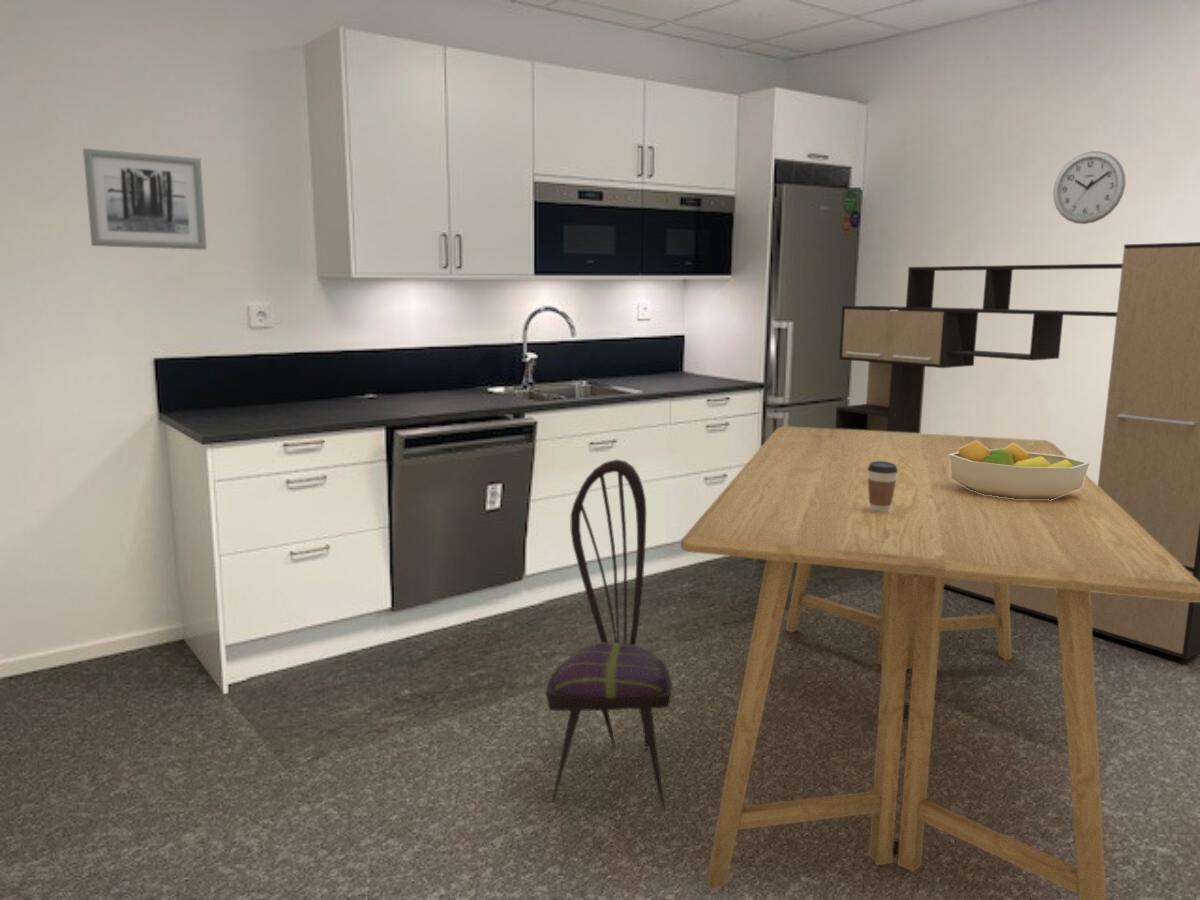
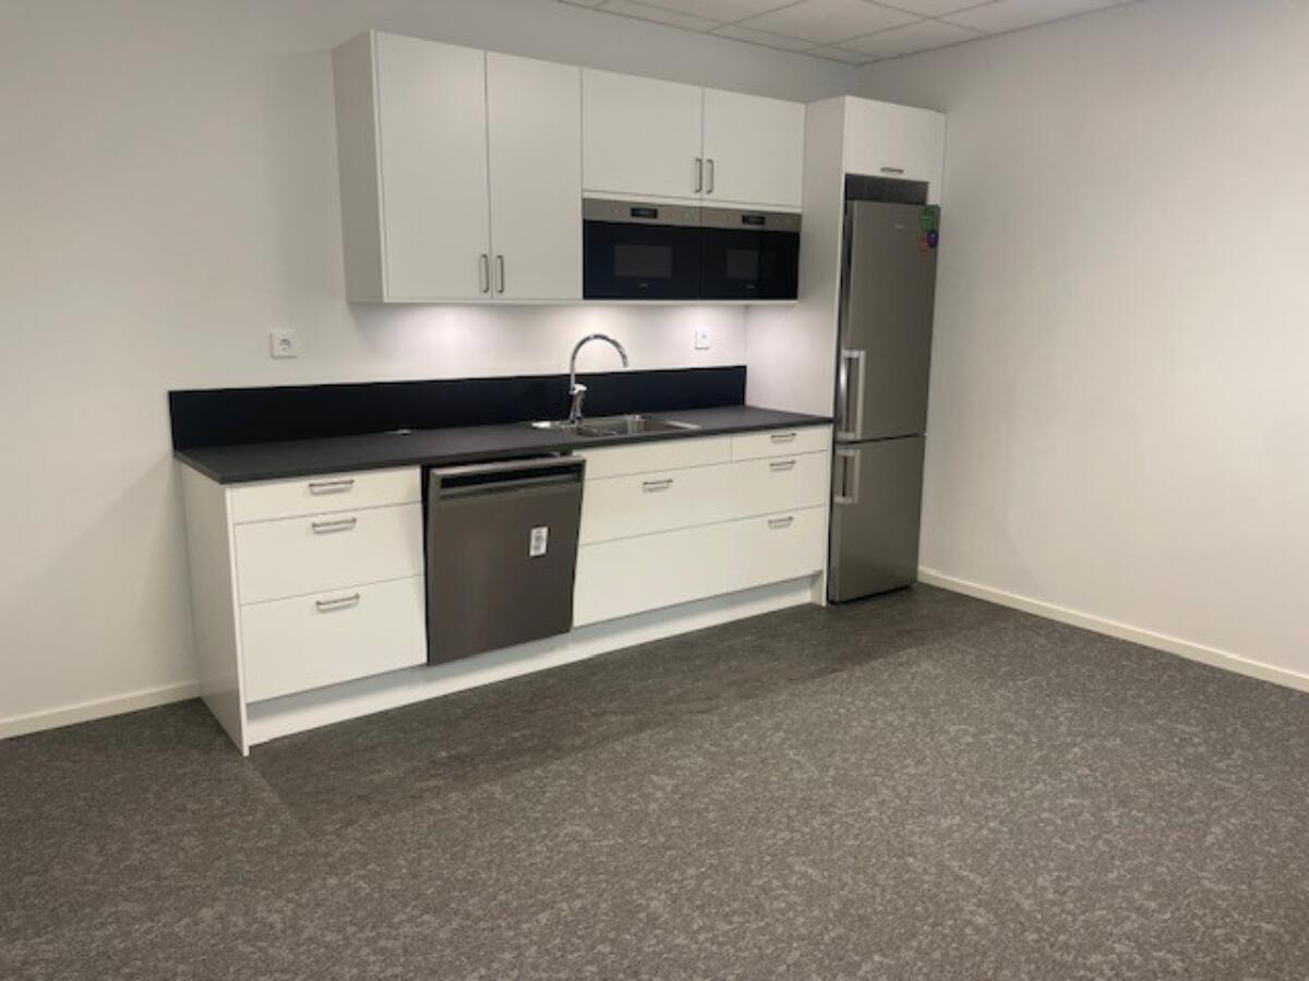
- dining table [680,425,1200,900]
- dining chair [545,458,673,811]
- wall clock [1052,150,1126,225]
- media console [834,241,1200,660]
- coffee cup [867,461,898,512]
- wall art [82,147,208,251]
- fruit bowl [949,441,1090,500]
